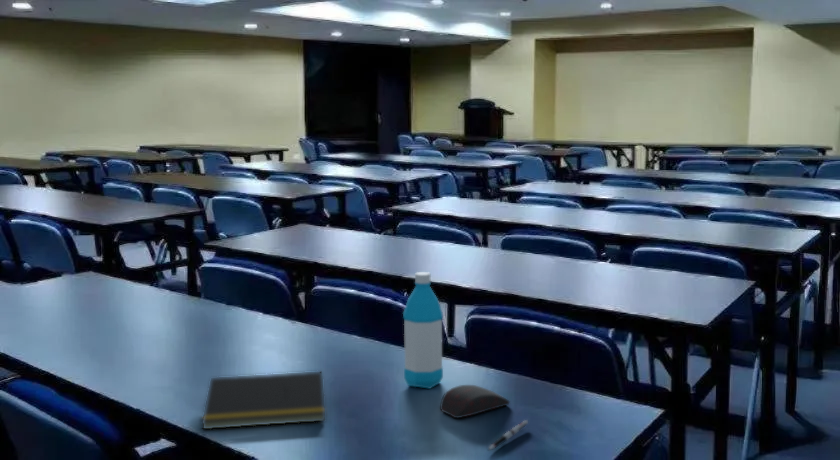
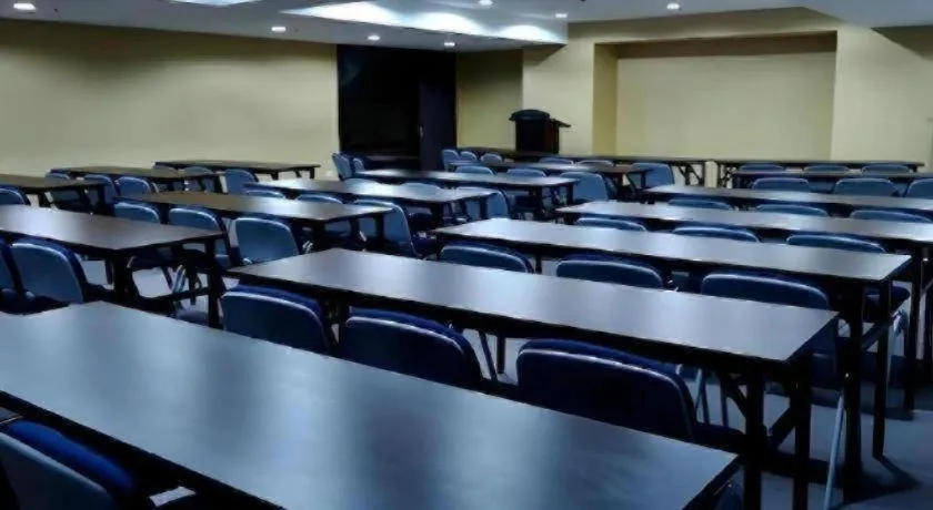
- computer mouse [439,384,511,419]
- pen [487,419,529,451]
- notepad [201,371,326,430]
- water bottle [402,271,444,390]
